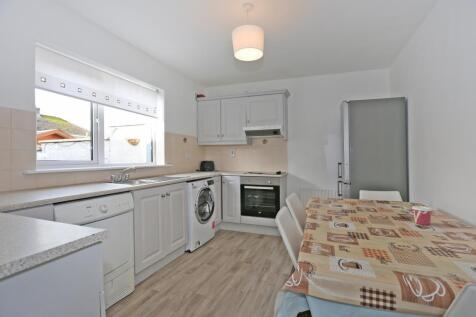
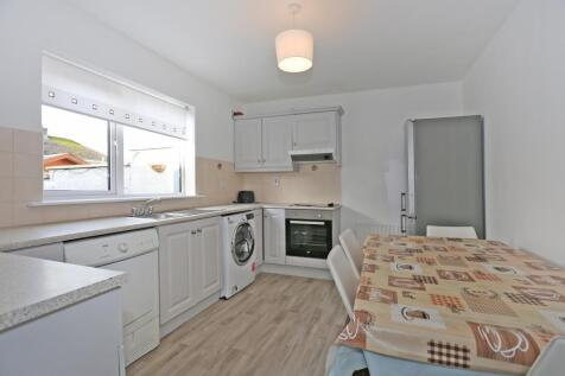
- cup [411,205,434,226]
